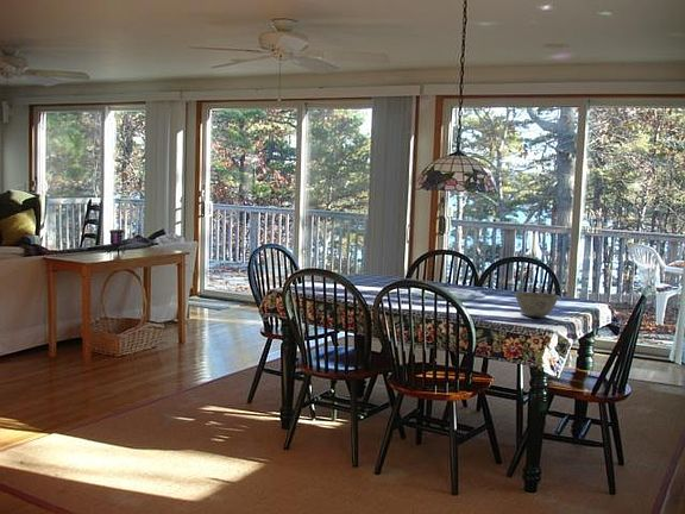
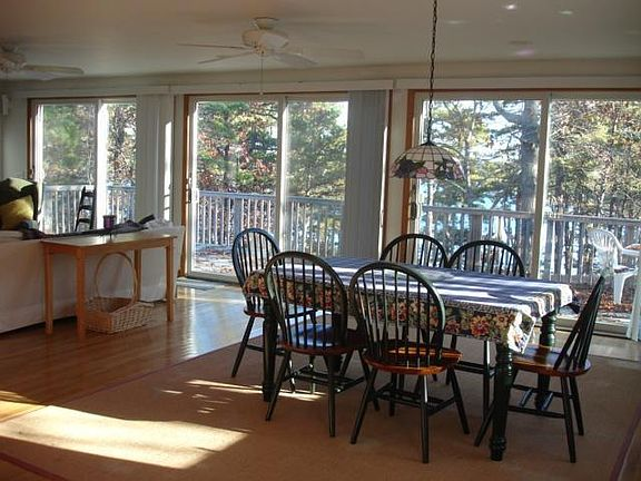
- bowl [514,292,560,318]
